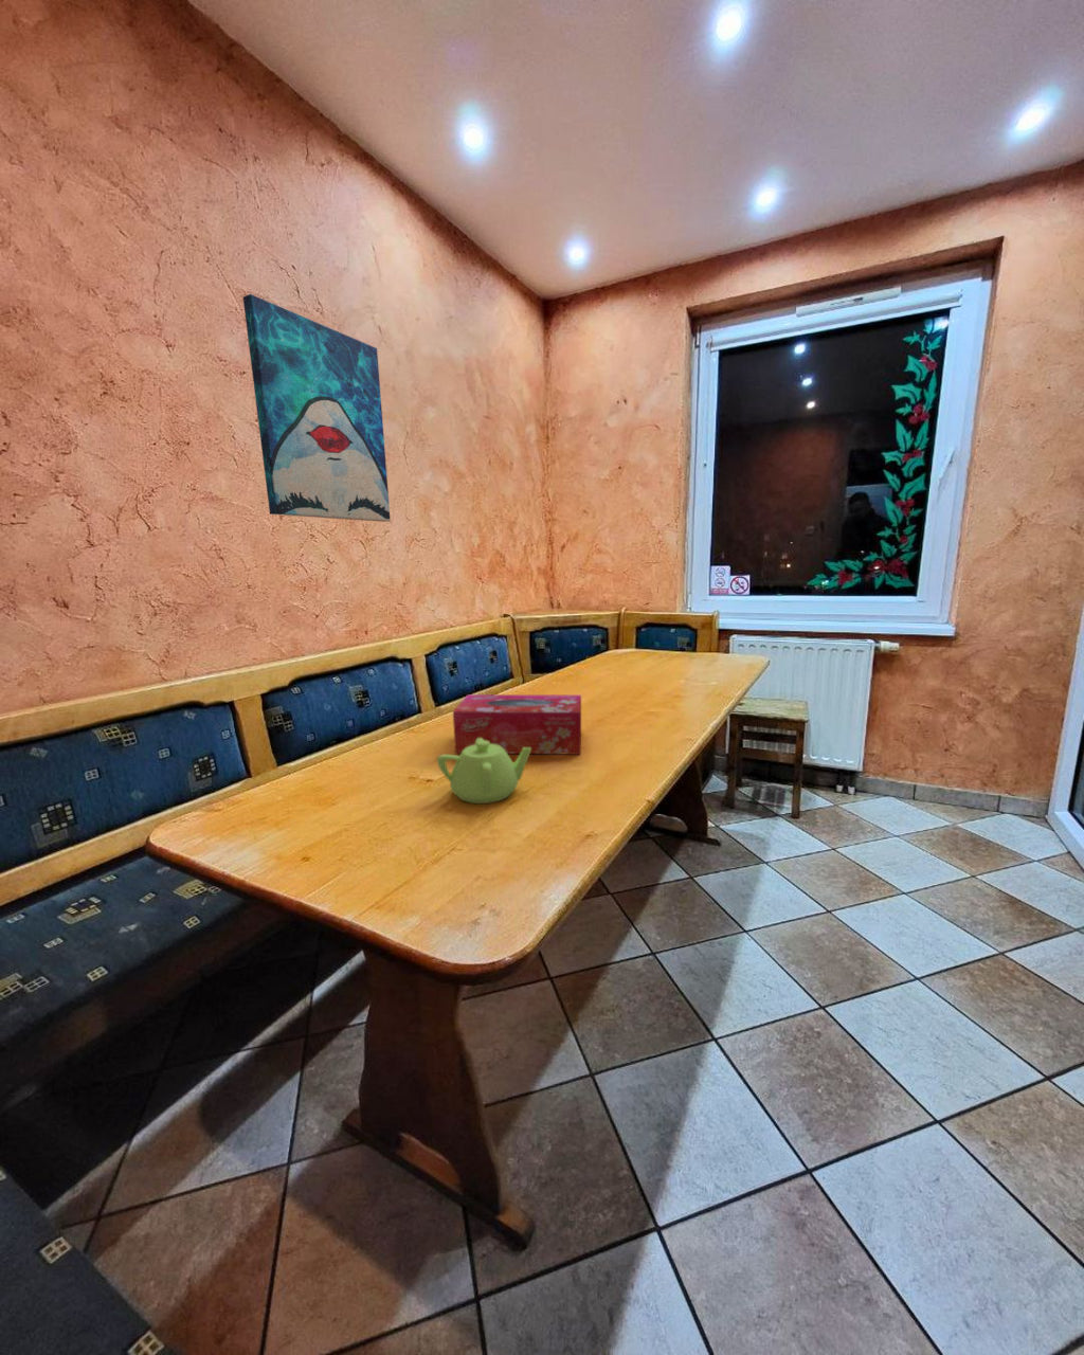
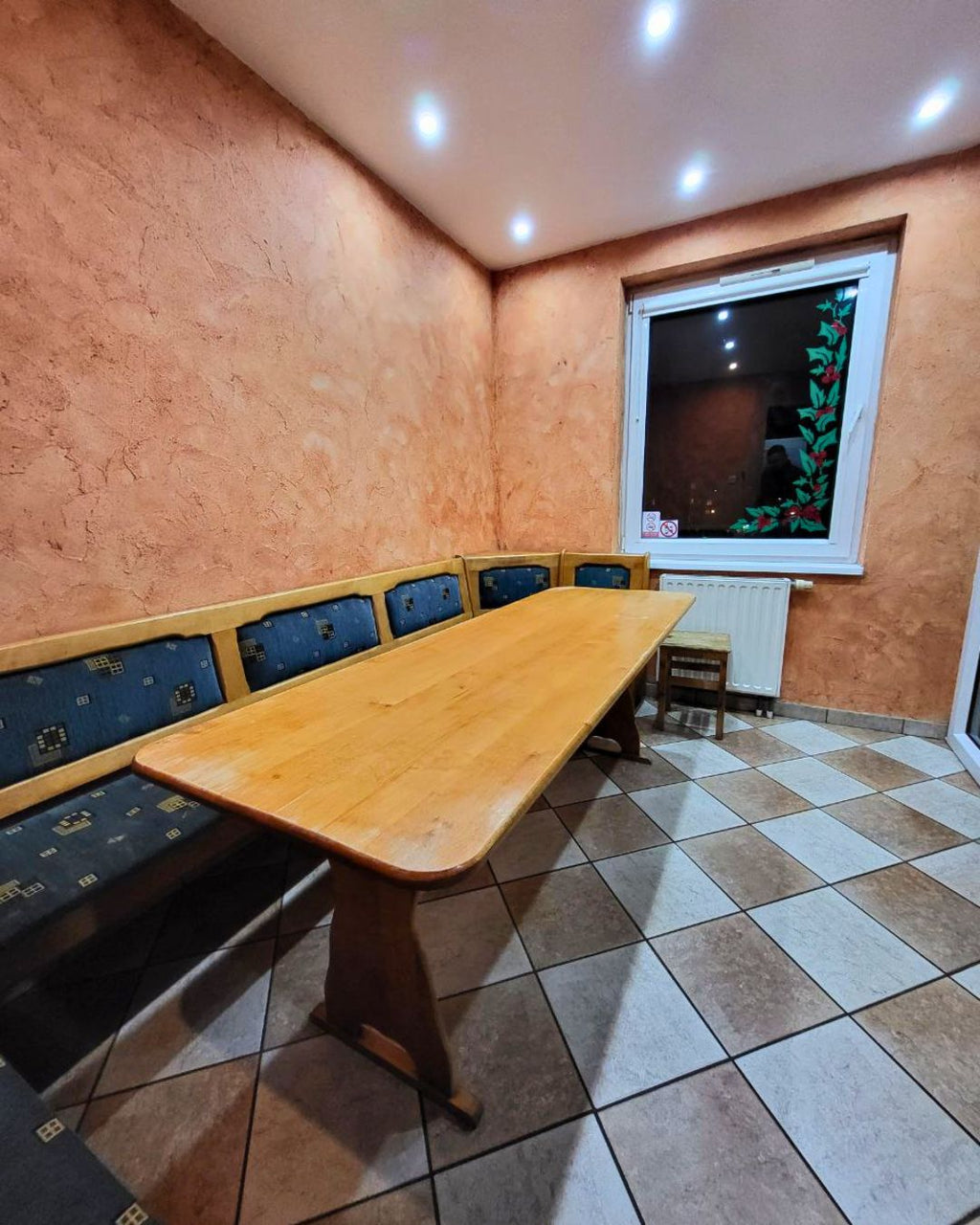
- teapot [436,738,530,804]
- tissue box [452,694,582,755]
- wall art [242,293,392,523]
